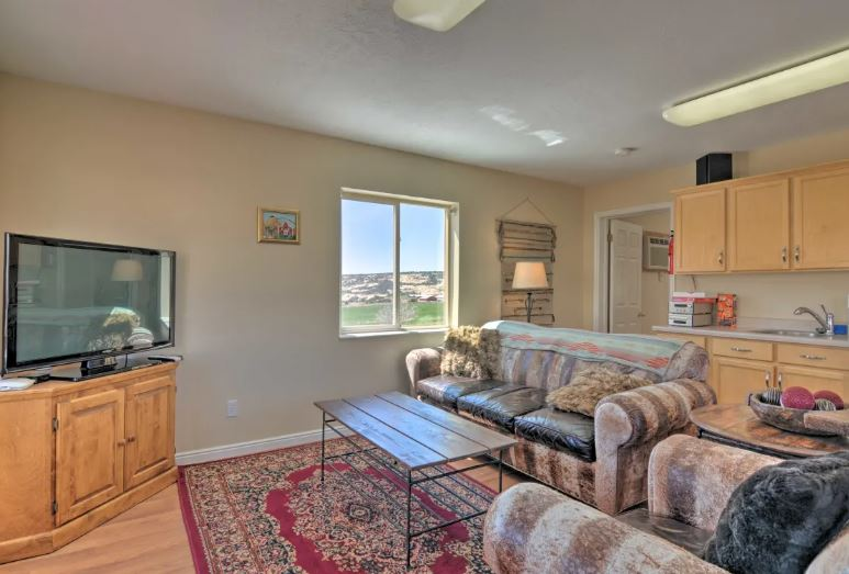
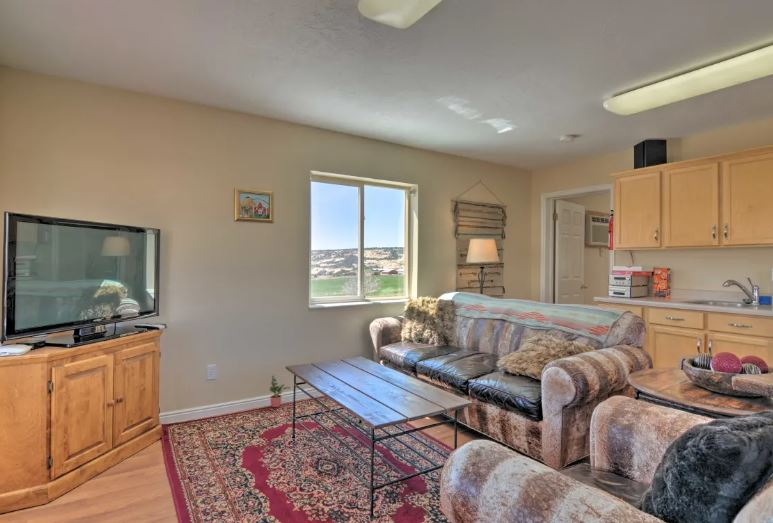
+ potted plant [269,375,291,408]
